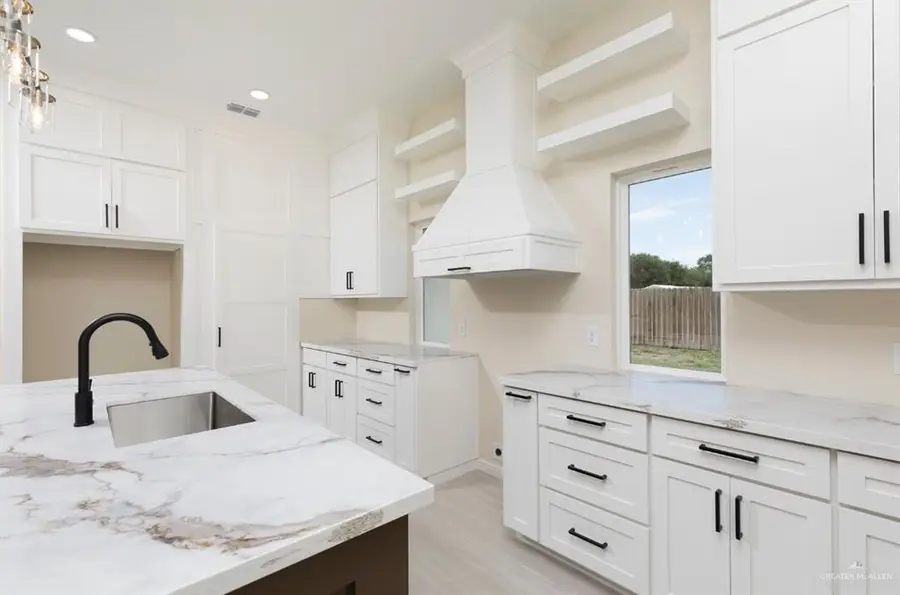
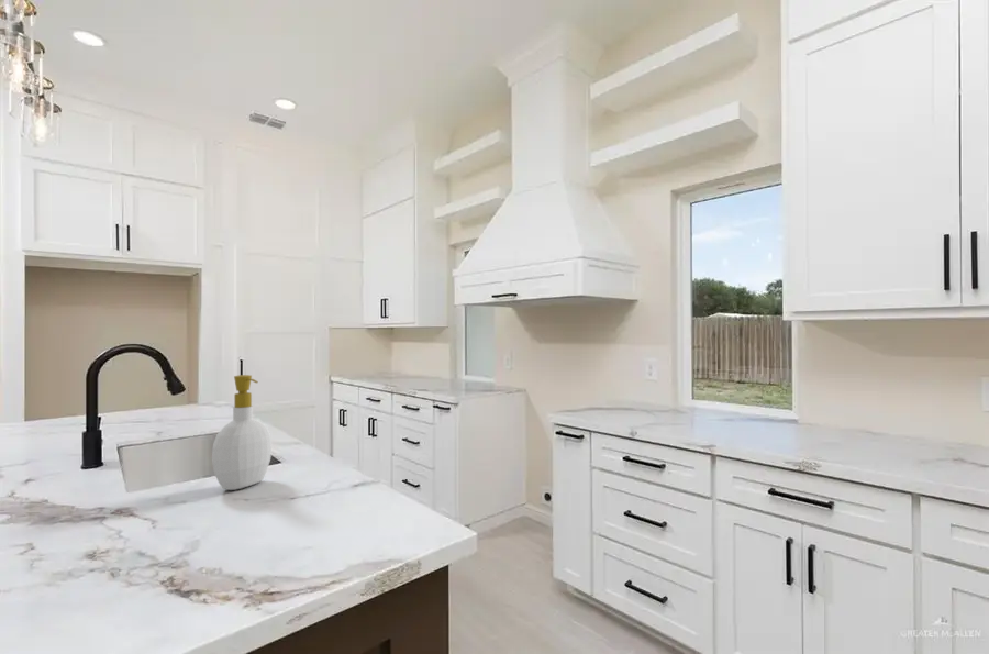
+ soap bottle [211,374,273,491]
